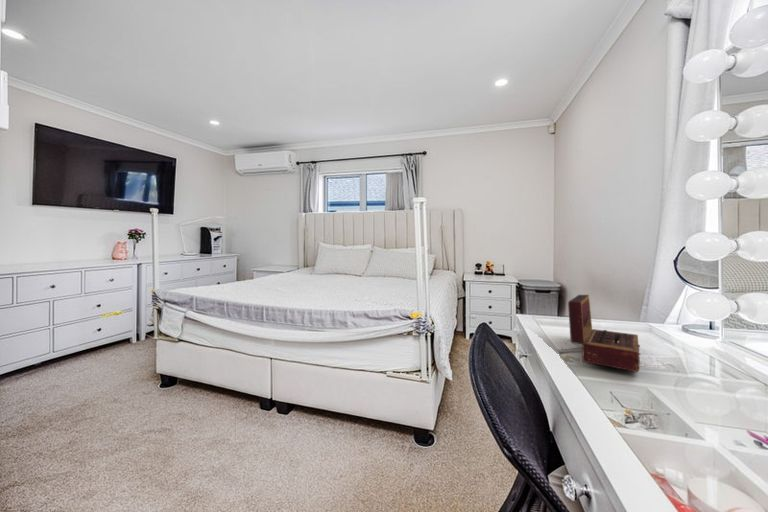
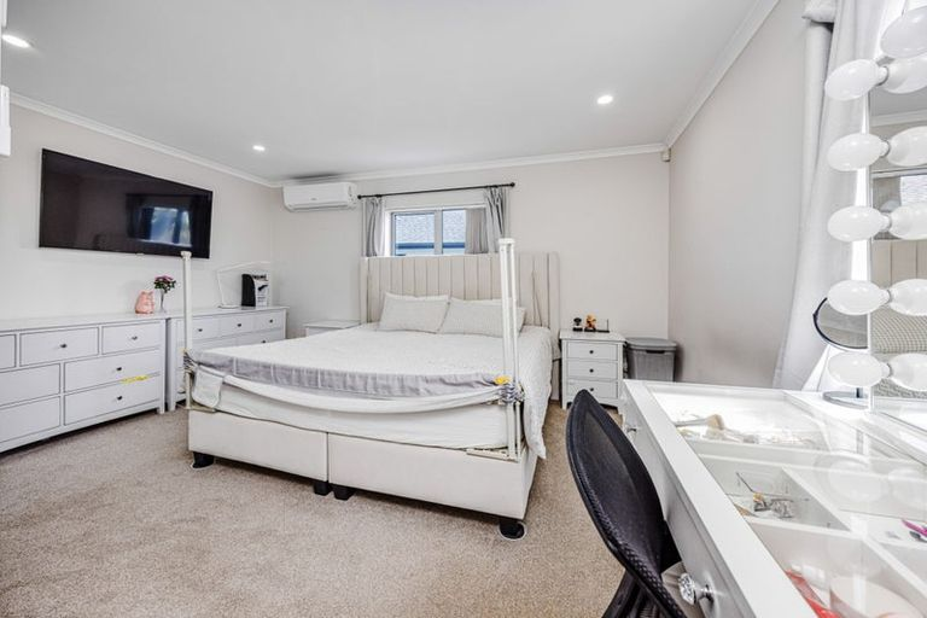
- wooden box [567,294,642,373]
